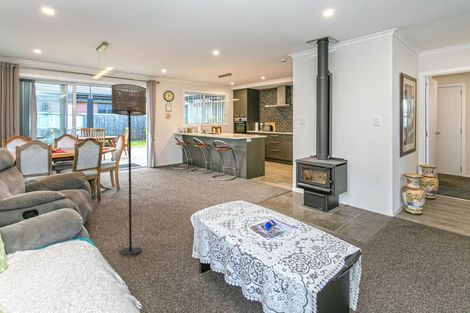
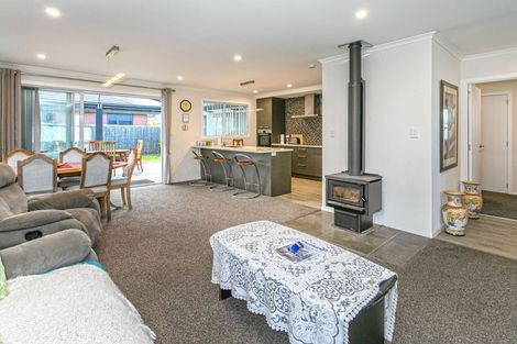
- floor lamp [111,83,147,256]
